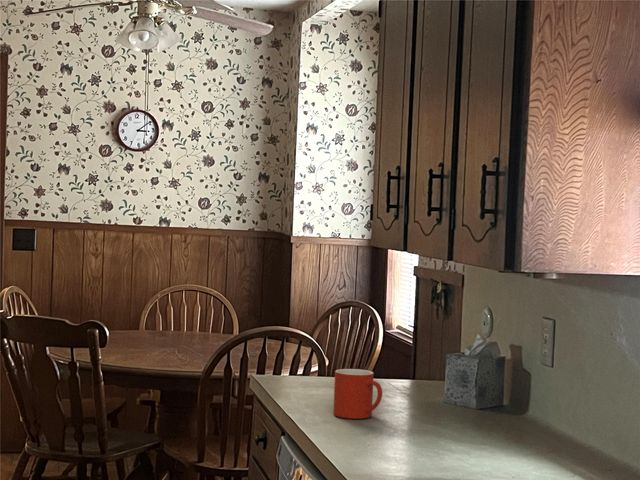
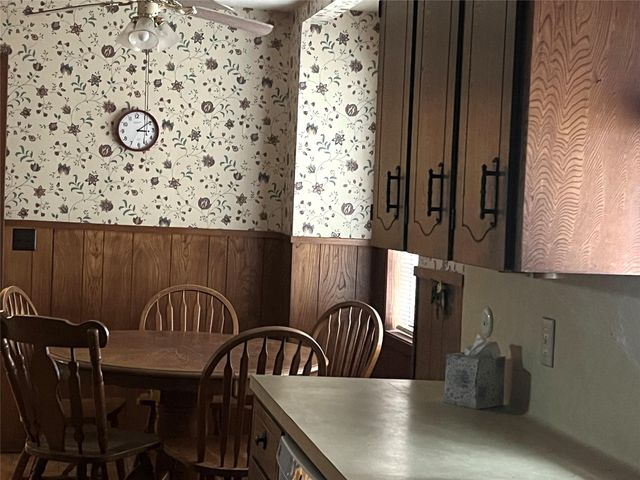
- mug [332,368,383,420]
